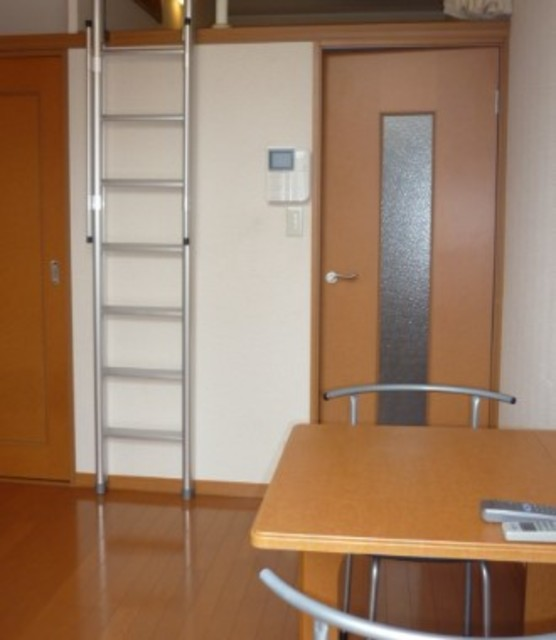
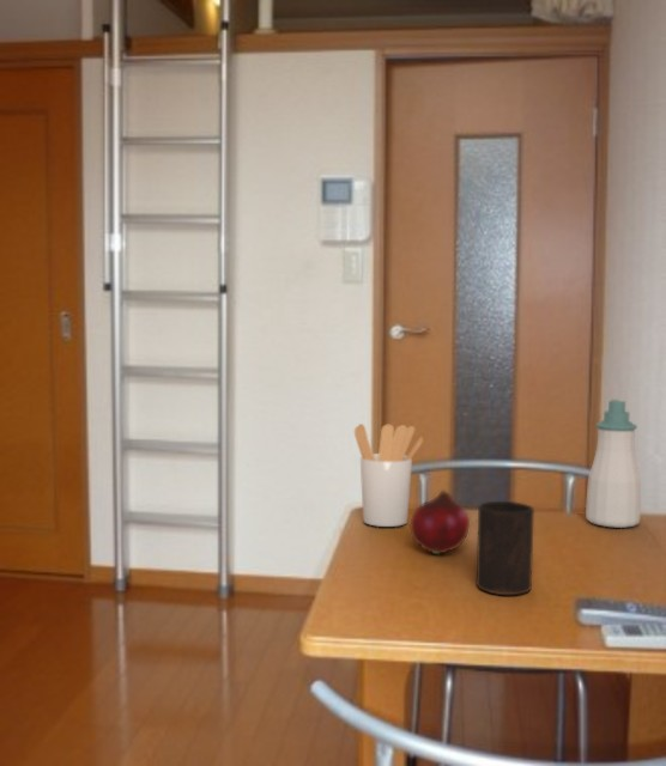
+ soap bottle [585,399,642,529]
+ utensil holder [353,422,424,528]
+ cup [476,500,535,596]
+ fruit [410,490,471,555]
